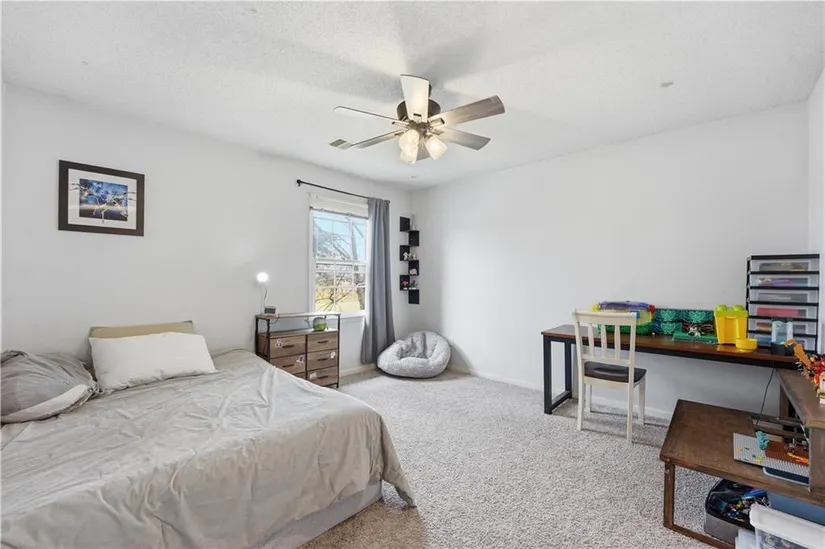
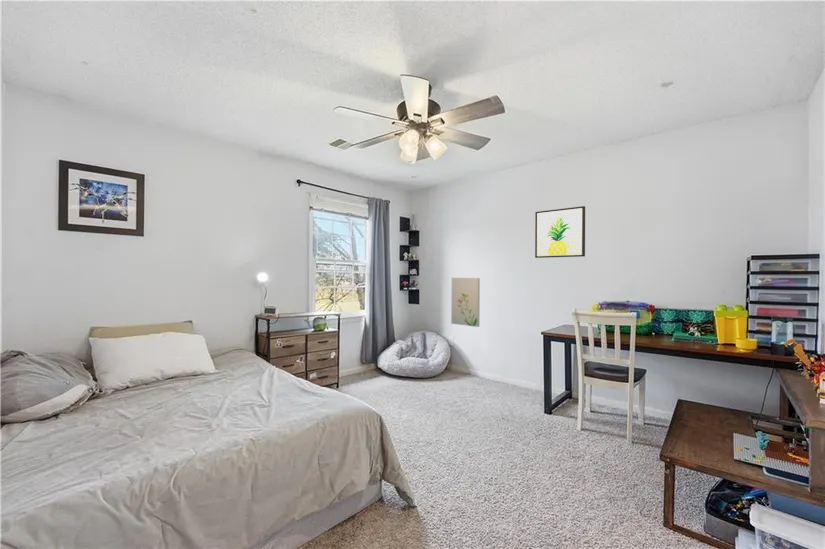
+ wall art [450,277,481,328]
+ wall art [534,205,586,259]
